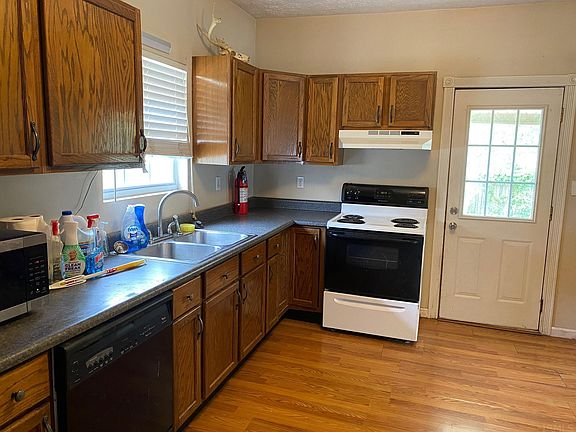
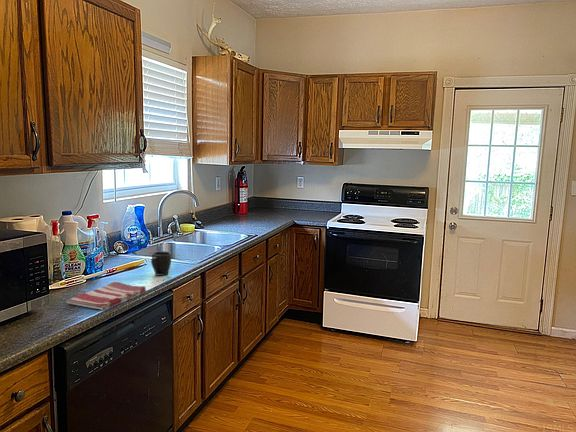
+ mug [150,250,172,277]
+ dish towel [65,281,147,311]
